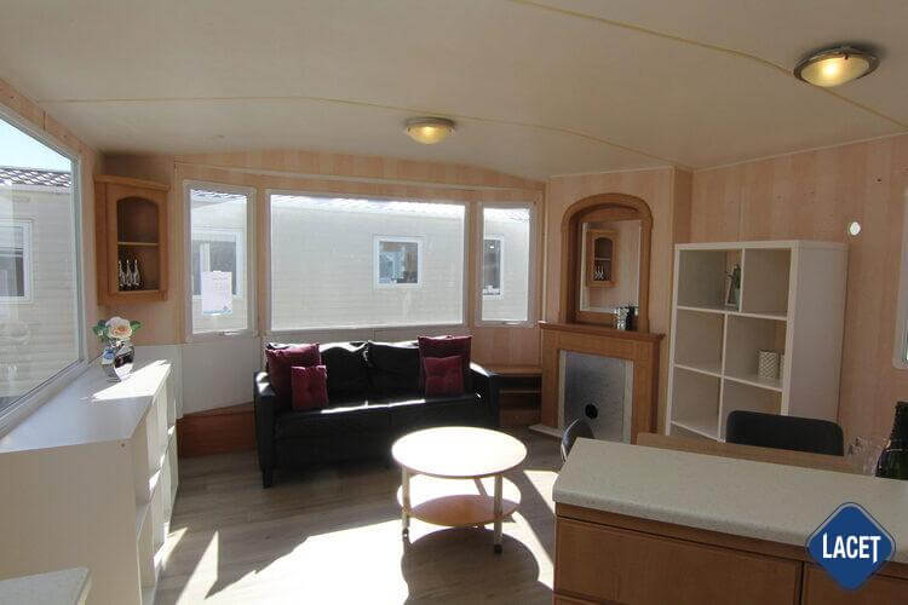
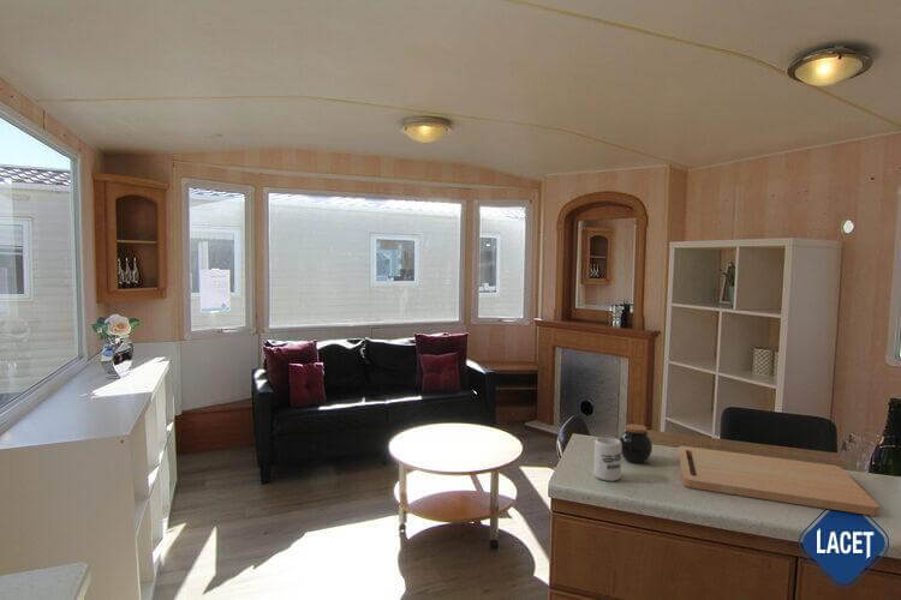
+ cup [592,436,622,482]
+ cutting board [678,445,881,517]
+ jar [619,422,654,464]
